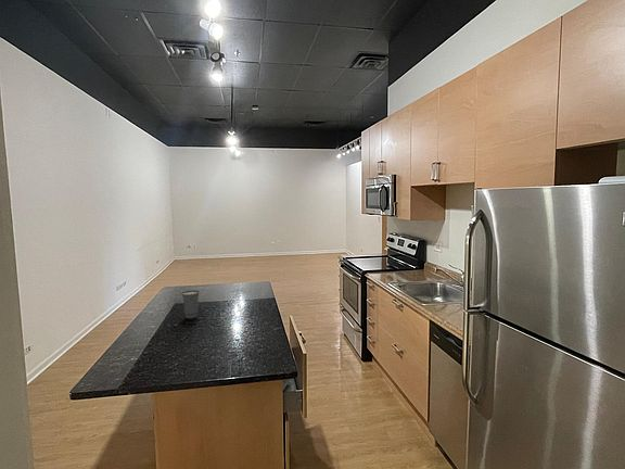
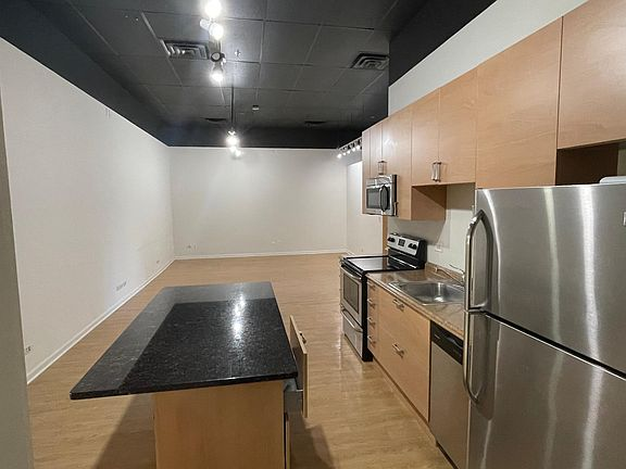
- cup [180,289,201,319]
